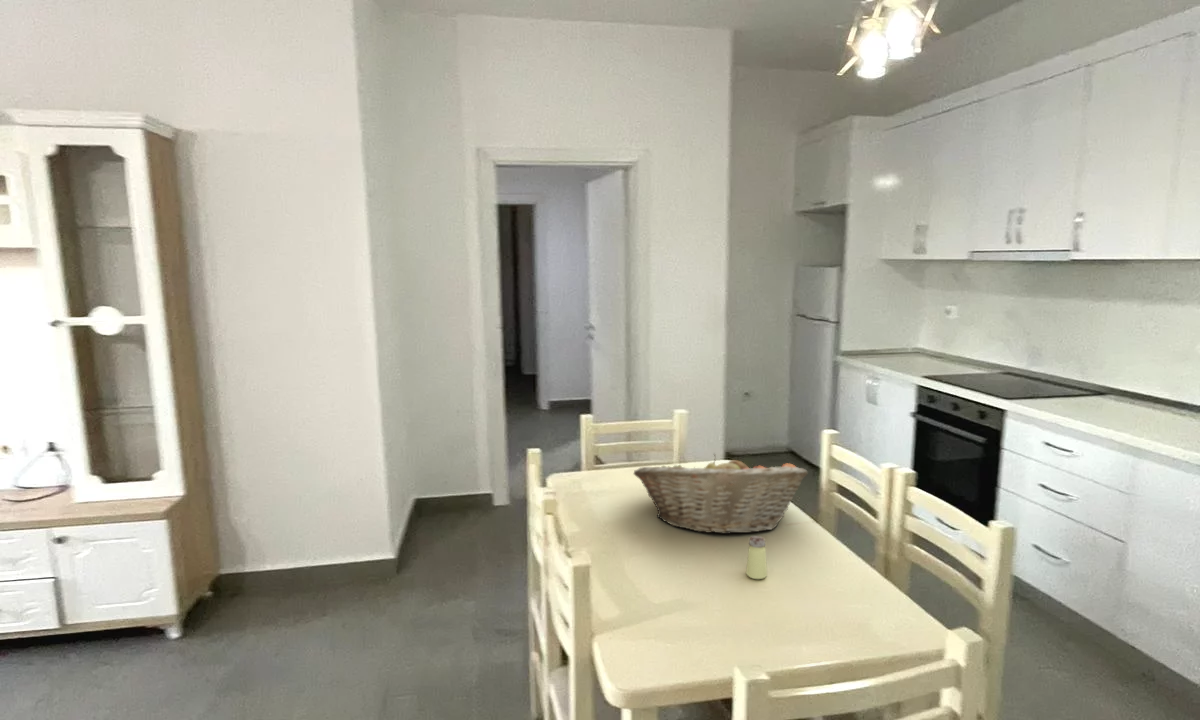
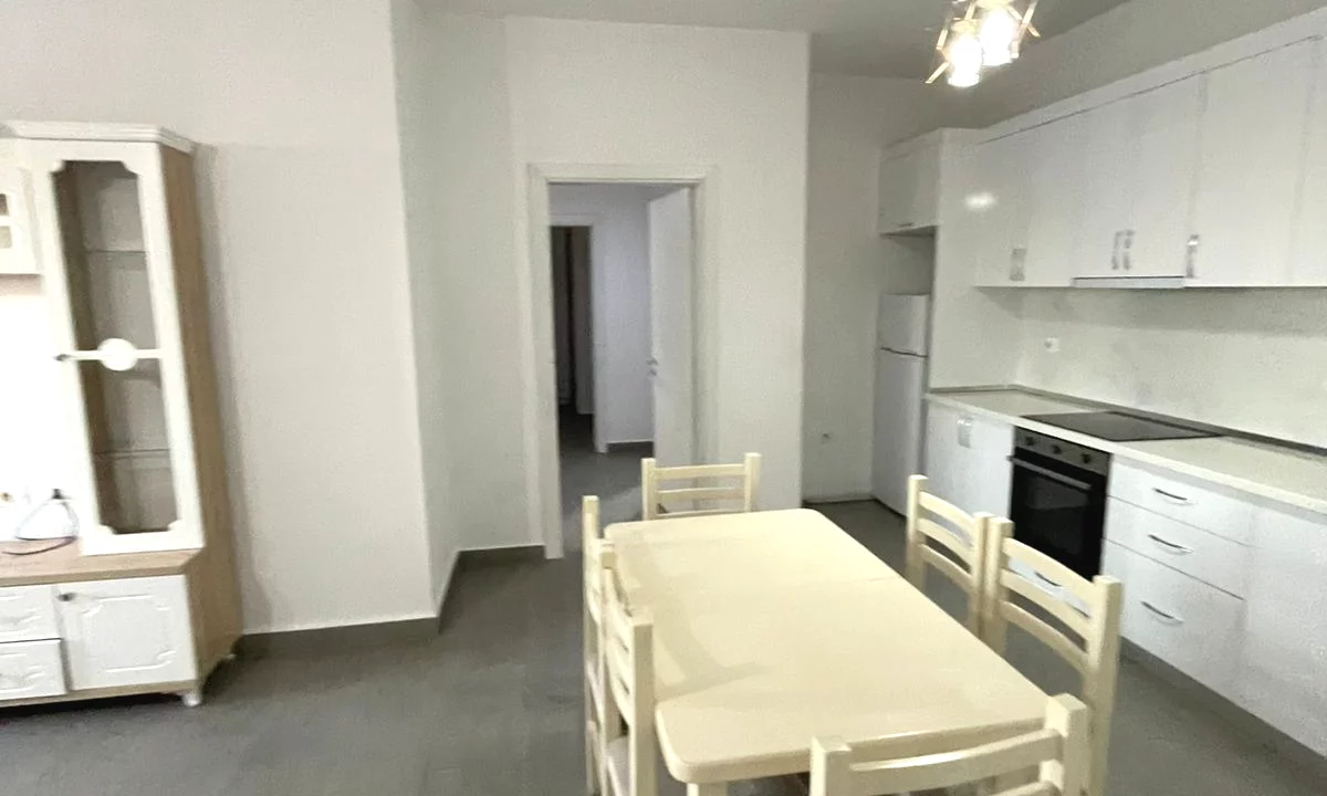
- saltshaker [745,535,768,580]
- fruit basket [632,452,809,535]
